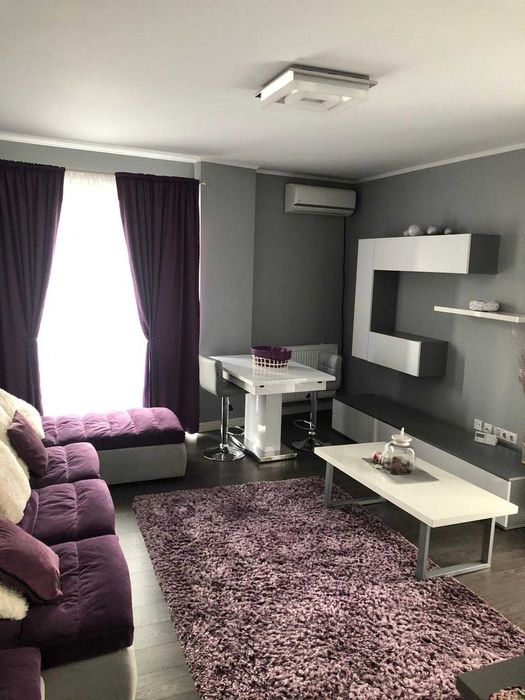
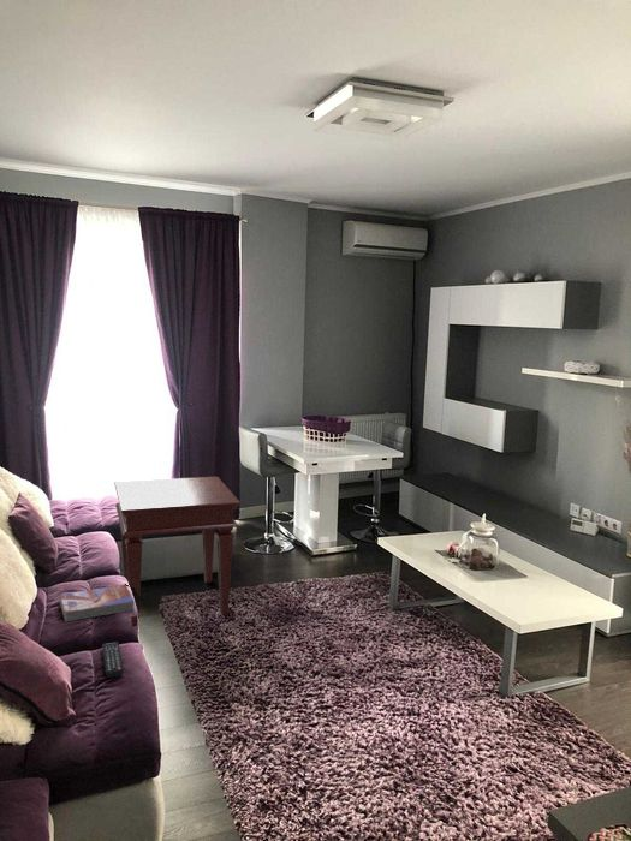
+ side table [113,476,242,627]
+ remote control [101,640,124,679]
+ textbook [59,584,136,624]
